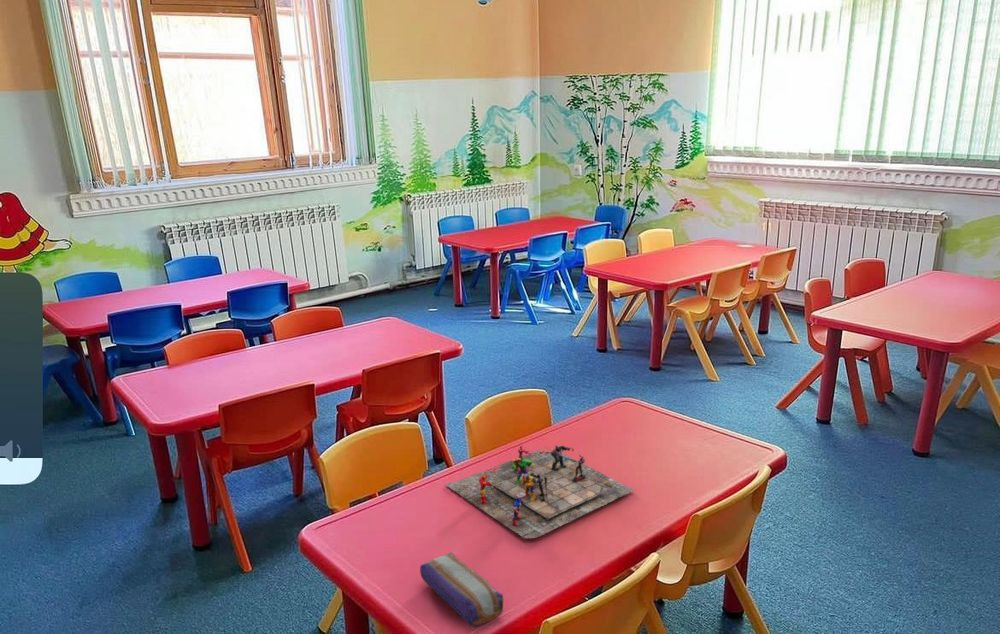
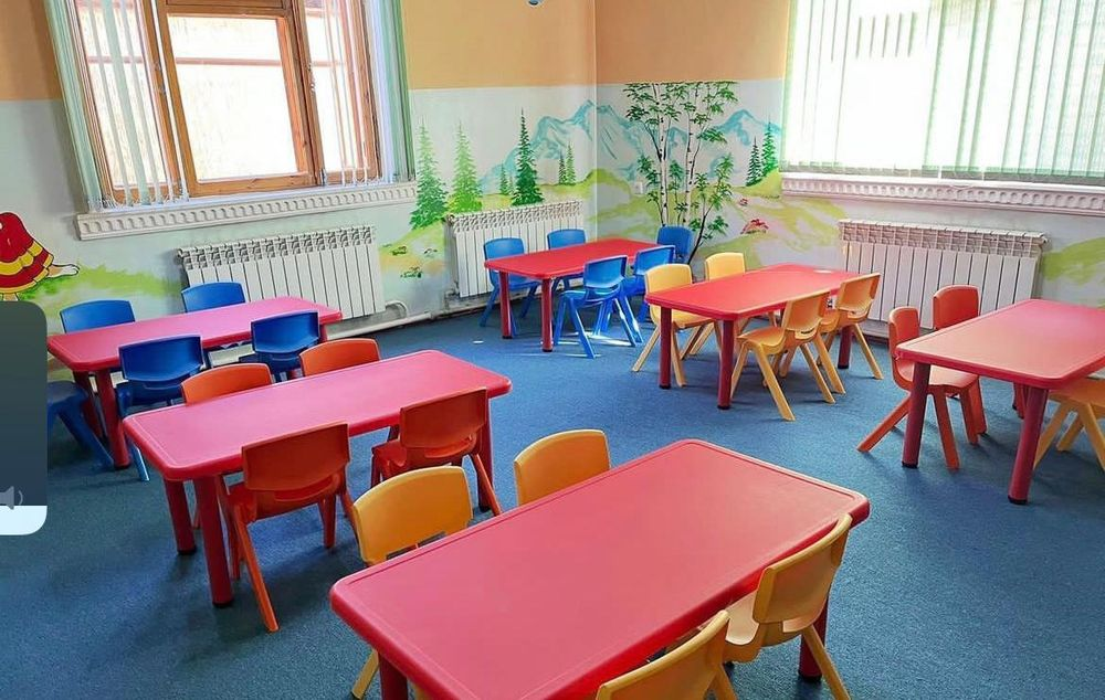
- pencil case [419,552,504,628]
- board game [445,444,635,539]
